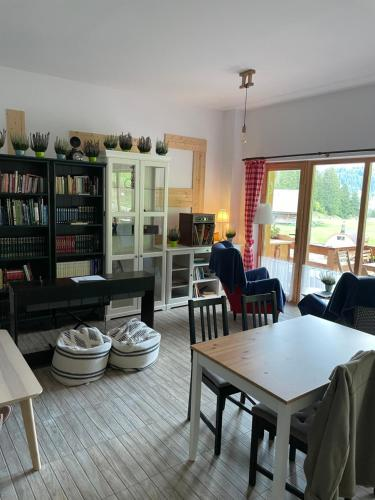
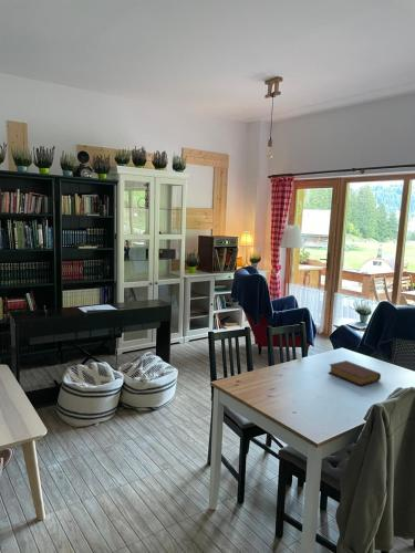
+ book [328,359,382,387]
